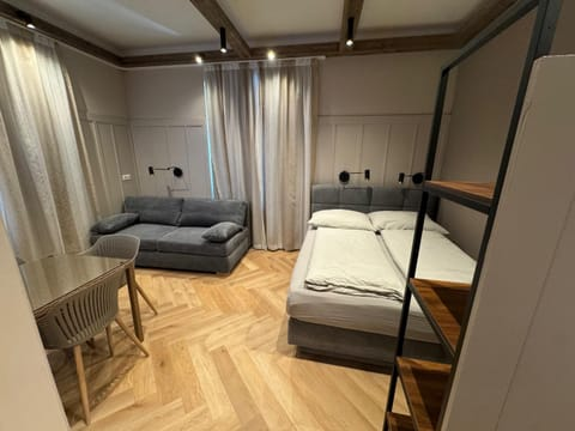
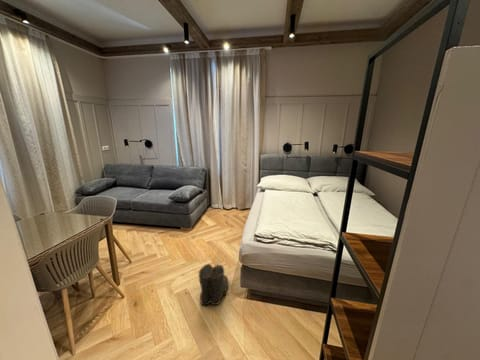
+ boots [198,263,229,306]
